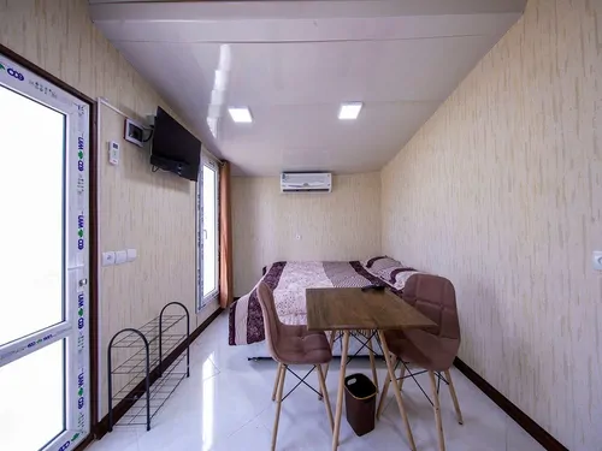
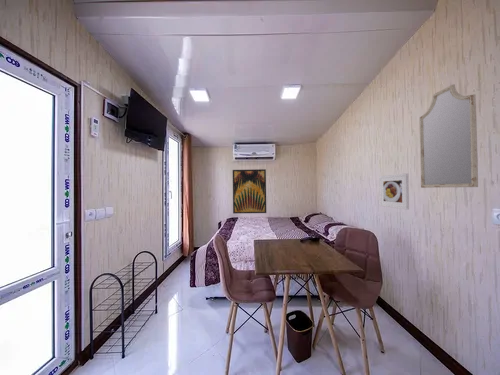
+ wall art [232,168,267,215]
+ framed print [378,173,410,211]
+ home mirror [419,83,479,189]
